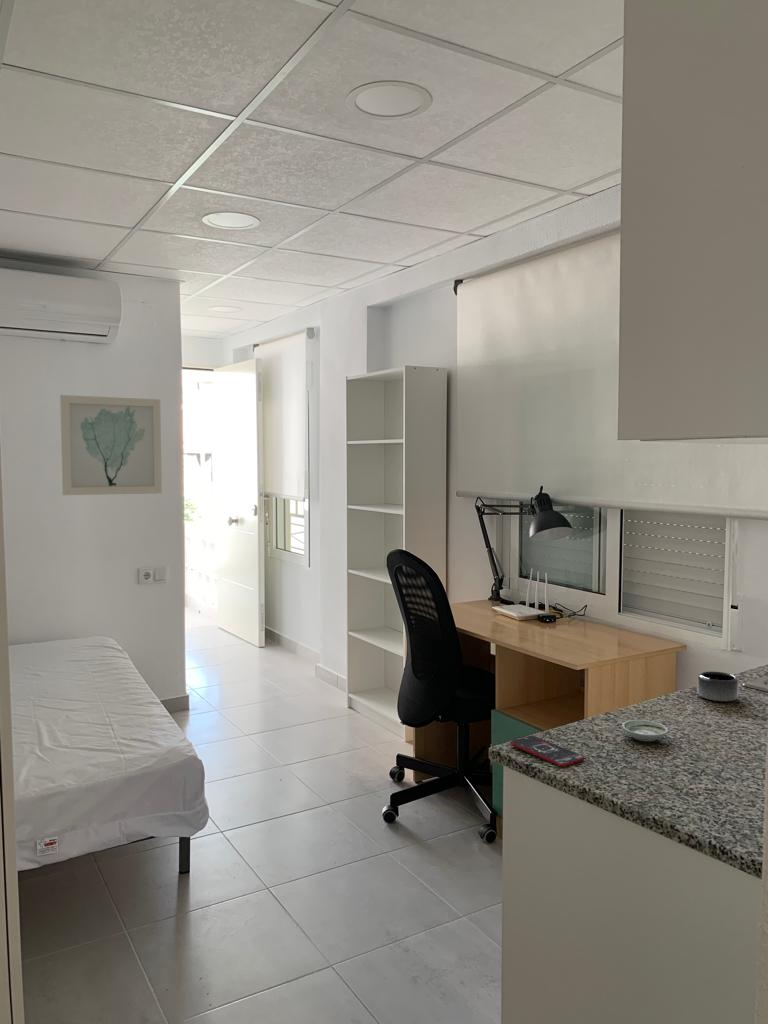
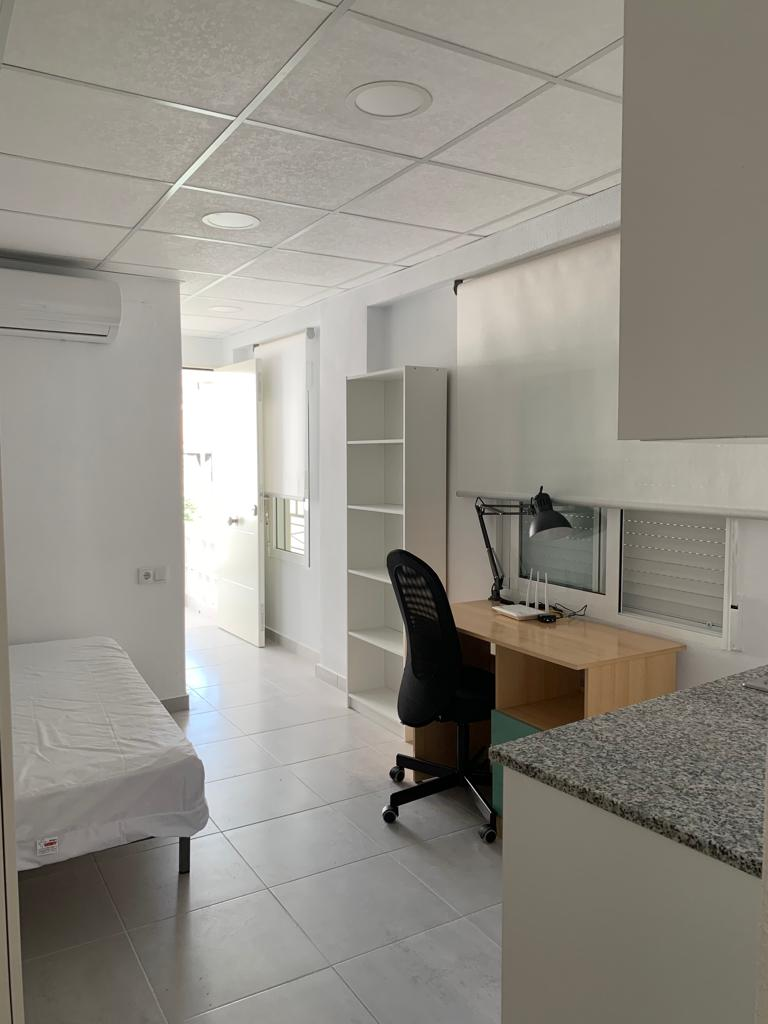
- mug [697,671,740,702]
- smartphone [509,735,586,768]
- wall art [59,394,163,496]
- saucer [621,719,669,742]
